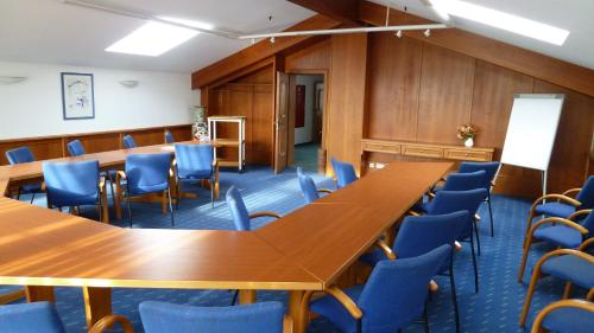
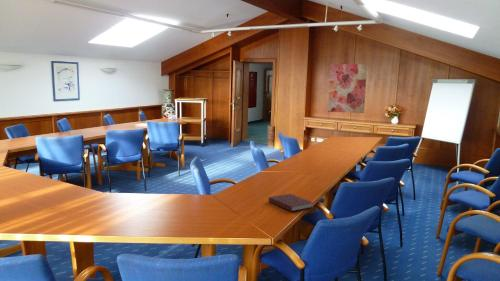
+ wall art [327,63,368,114]
+ notebook [268,193,314,212]
